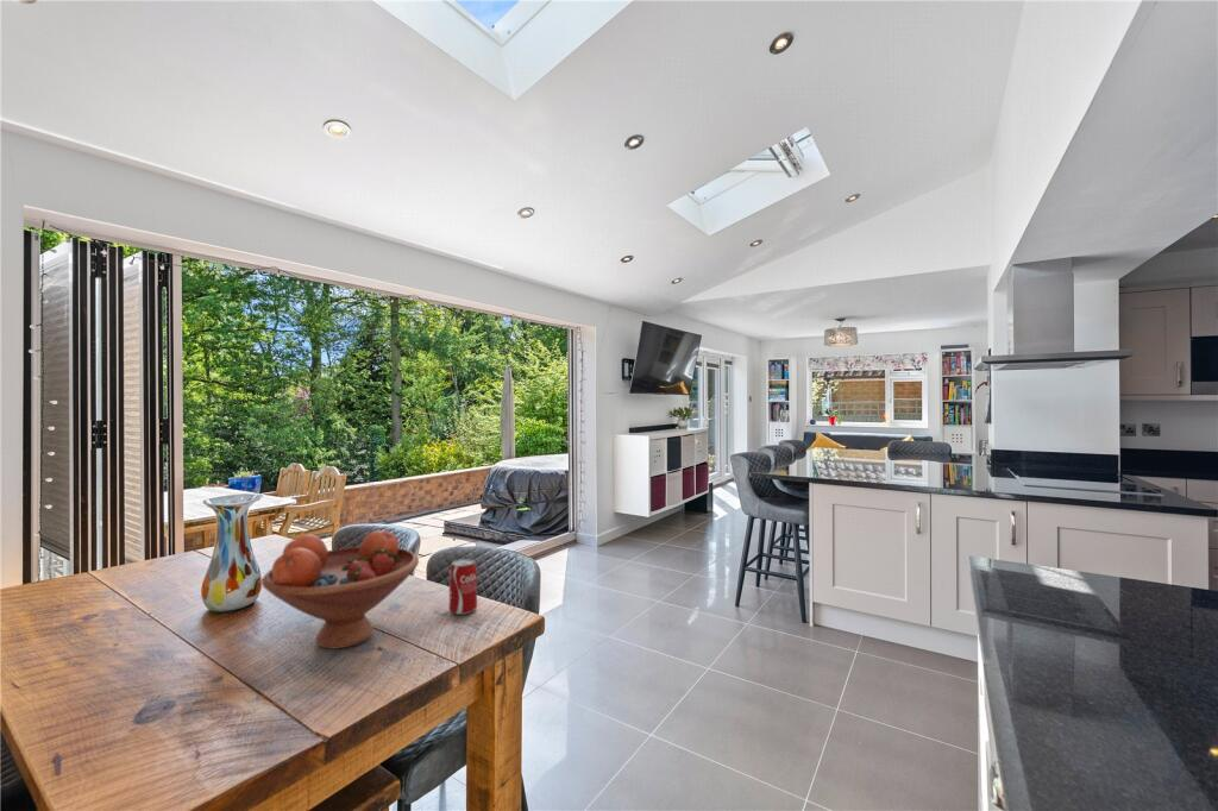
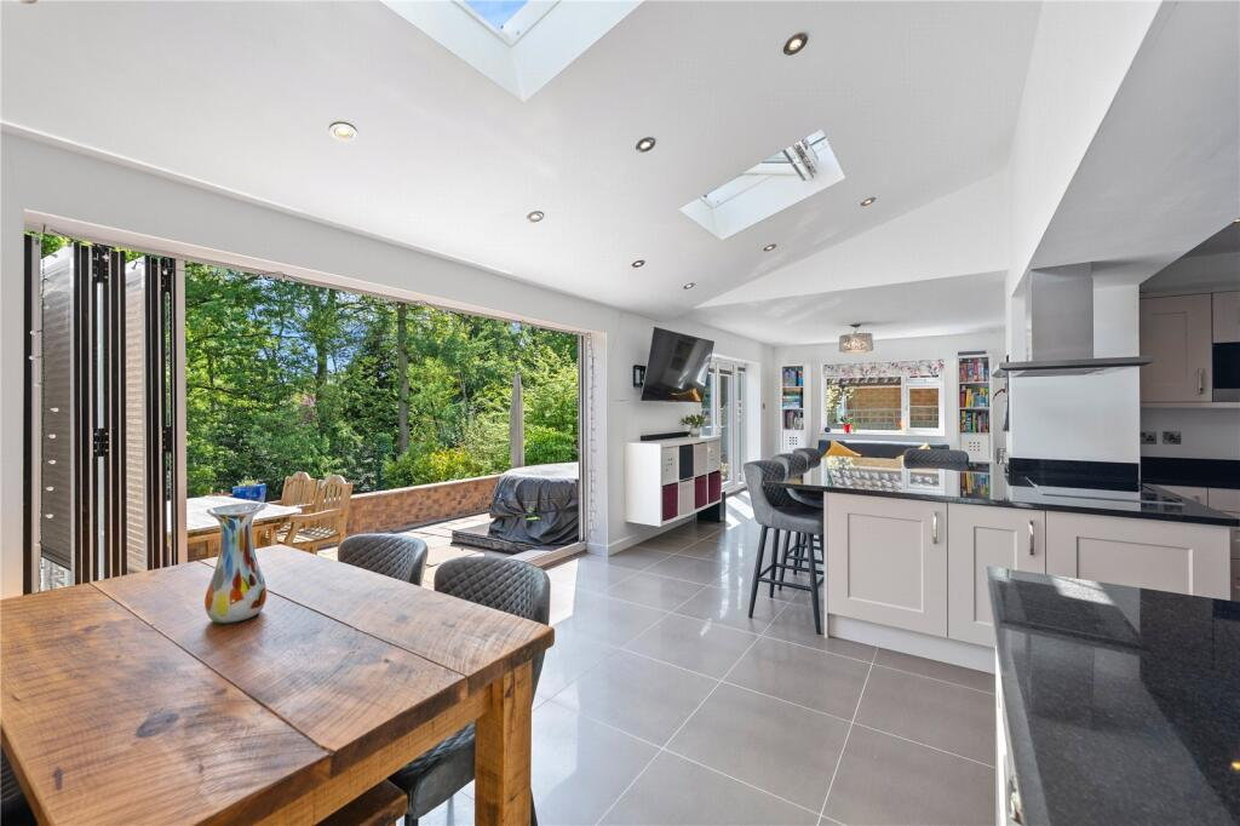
- beverage can [448,558,478,616]
- fruit bowl [260,529,420,650]
